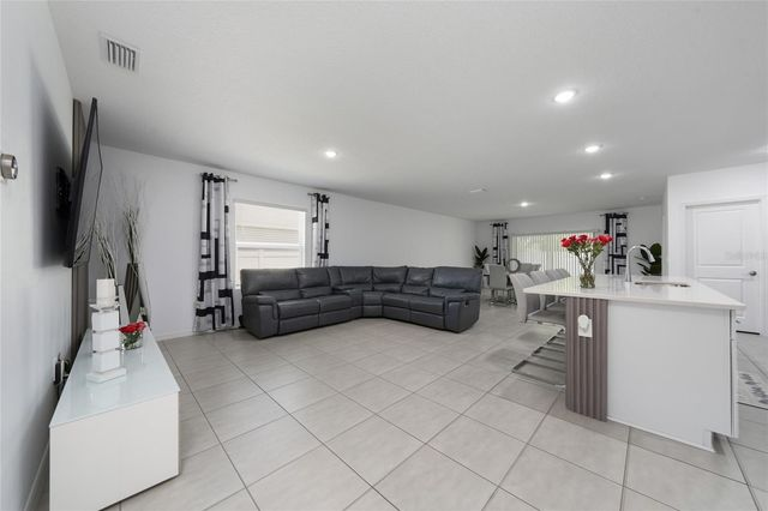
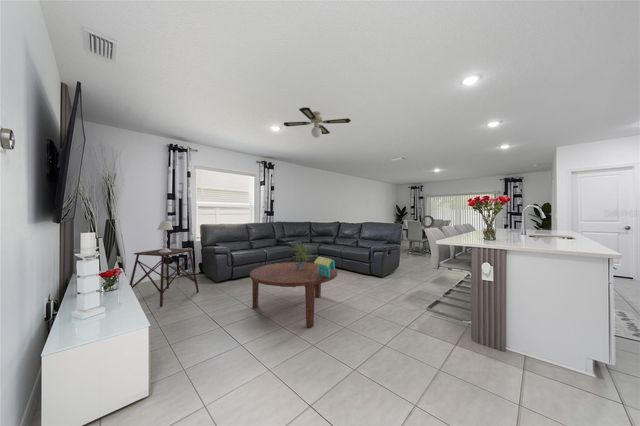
+ ceiling fan [283,106,352,139]
+ table lamp [156,220,174,253]
+ coffee table [249,261,338,328]
+ side table [129,247,200,308]
+ potted plant [290,242,315,270]
+ decorative box [313,255,336,278]
